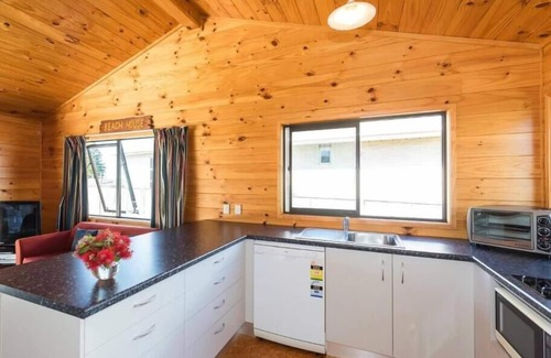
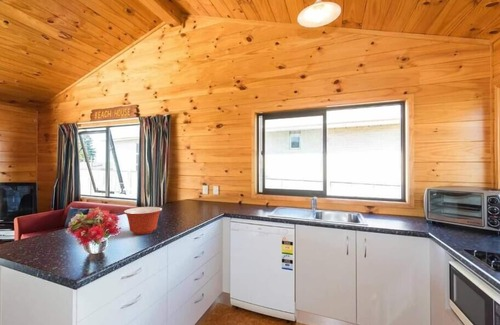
+ mixing bowl [123,206,163,236]
